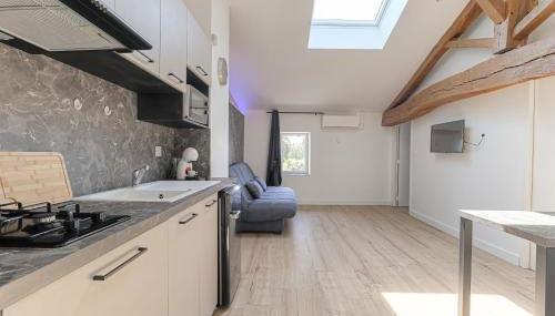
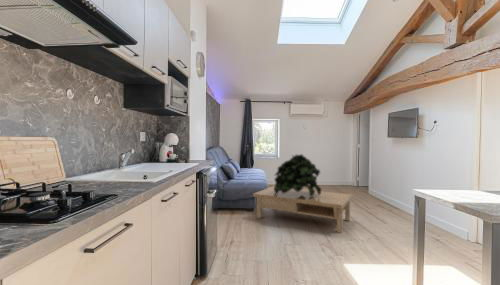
+ potted plant [273,153,322,197]
+ coffee table [252,185,353,234]
